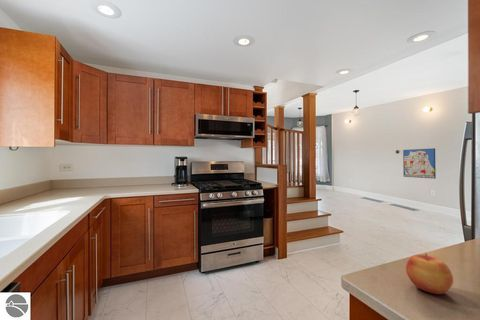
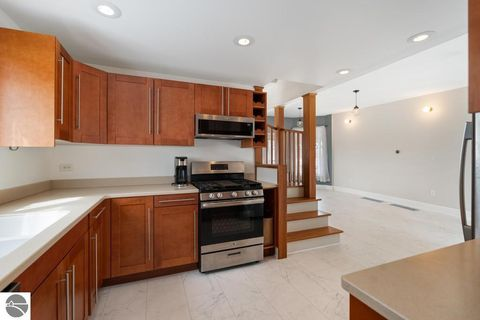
- apple [405,252,454,295]
- wall art [402,147,437,179]
